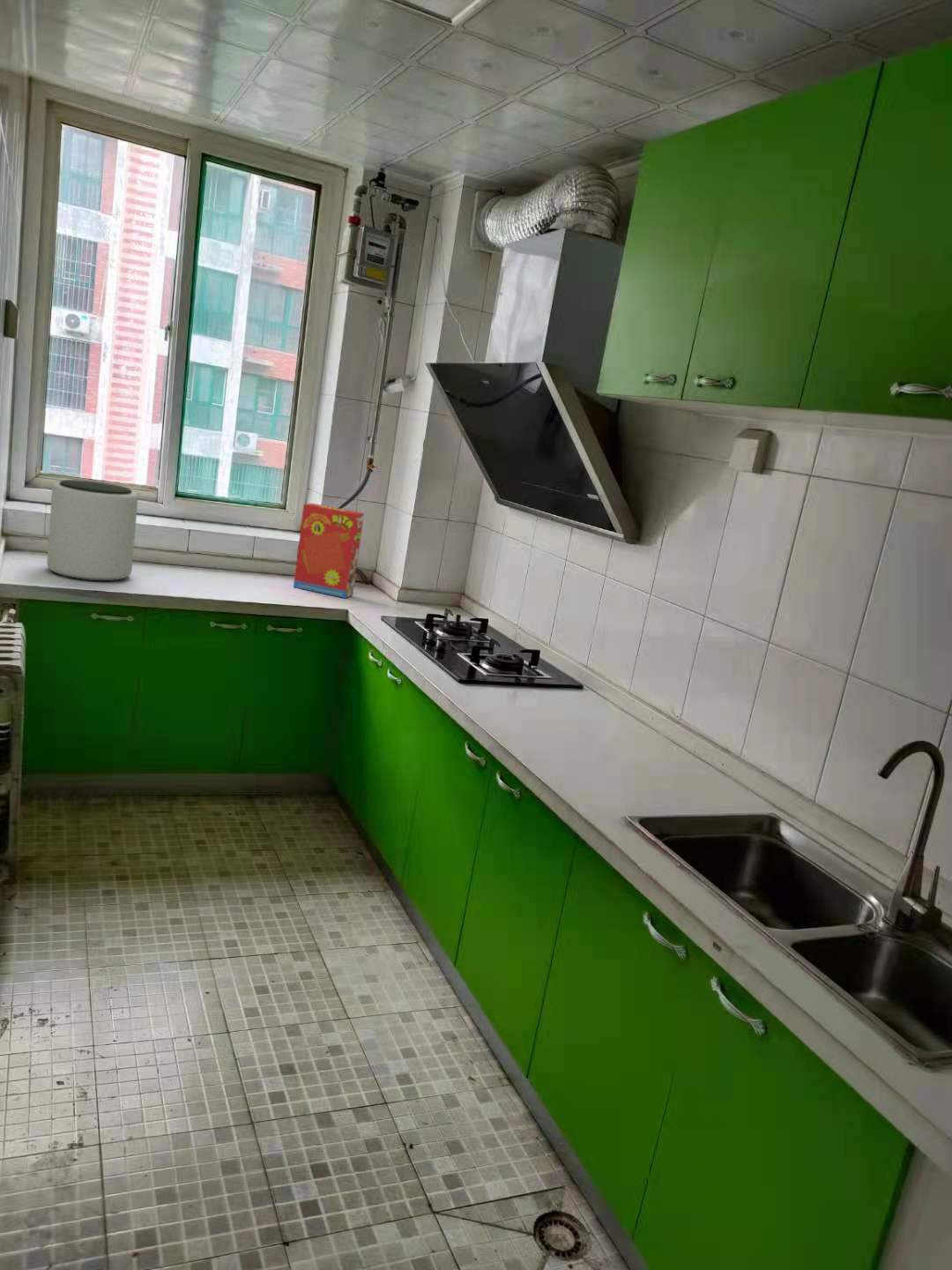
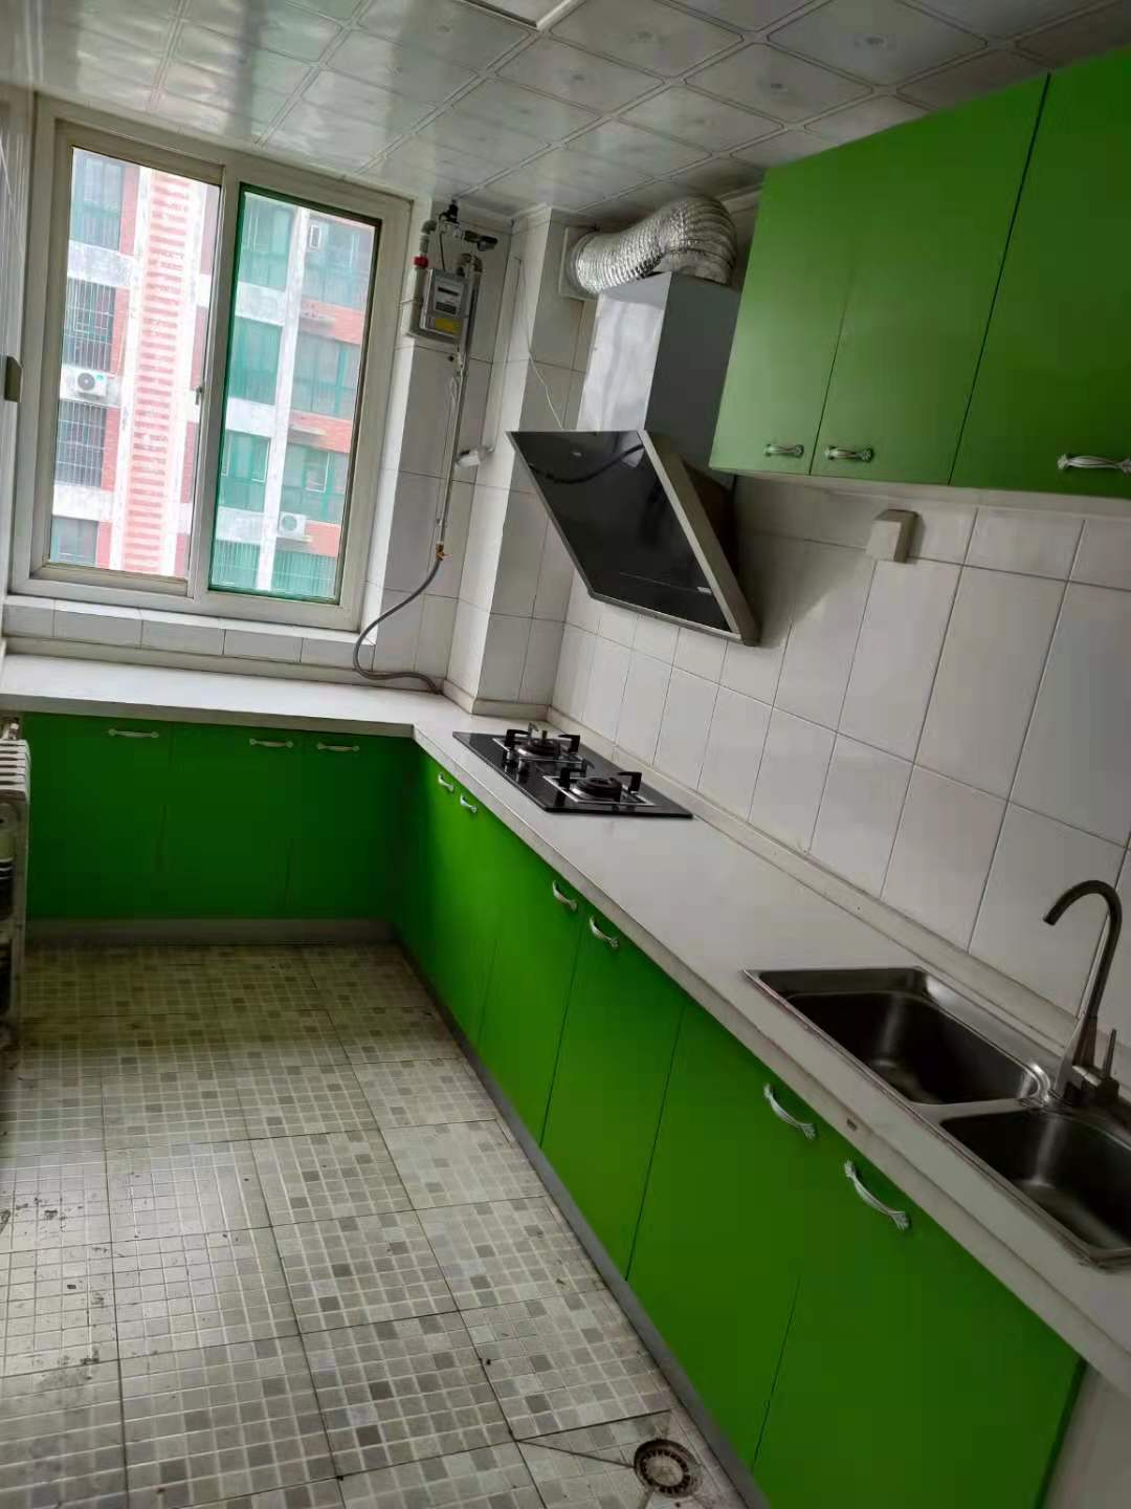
- plant pot [46,479,139,582]
- cereal box [293,503,365,599]
